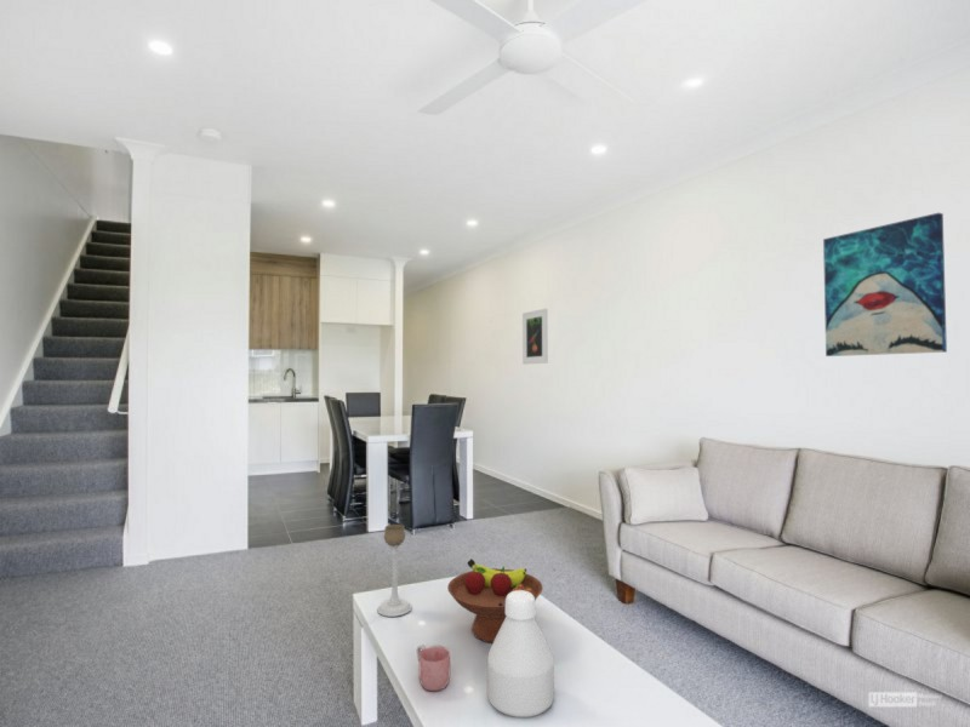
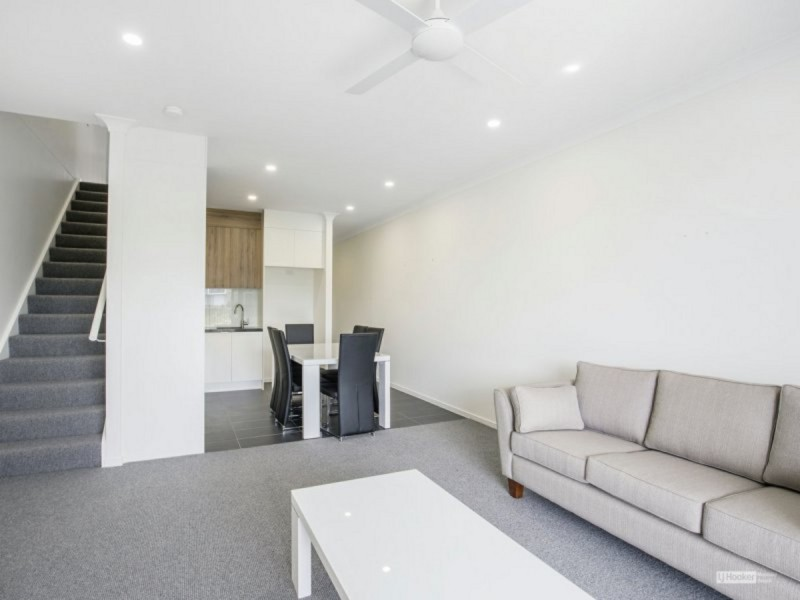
- bottle [486,590,555,719]
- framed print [521,308,549,366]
- wall art [822,212,948,357]
- mug [416,643,451,692]
- fruit bowl [446,557,543,643]
- candle holder [376,523,412,618]
